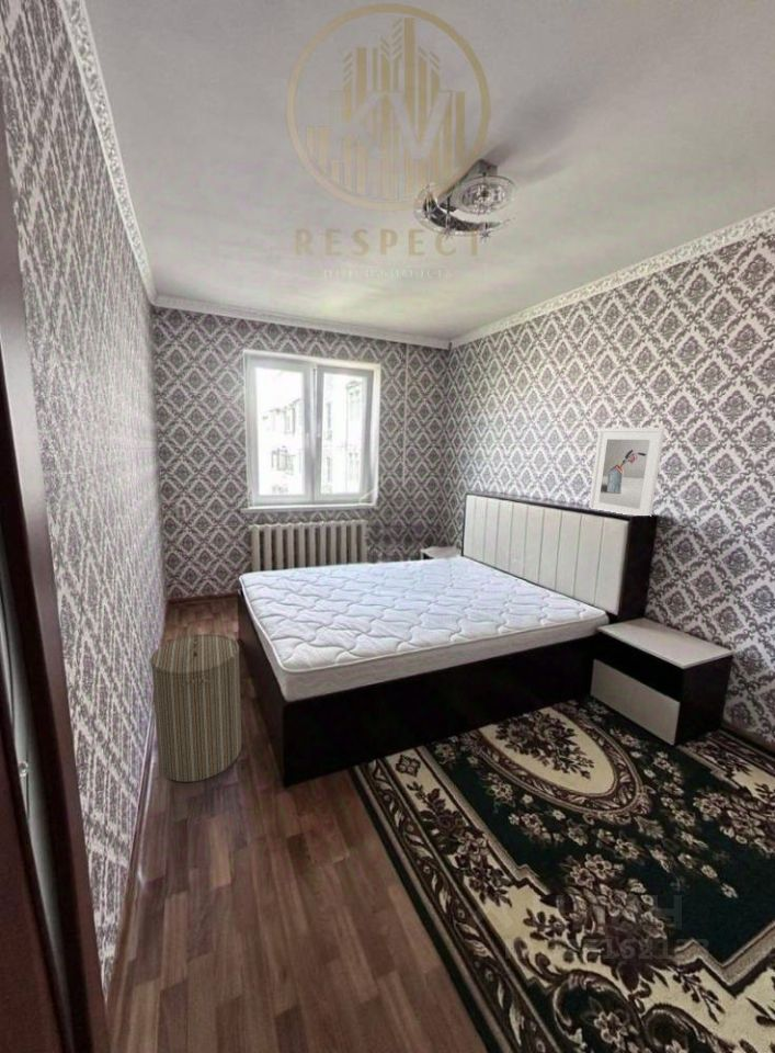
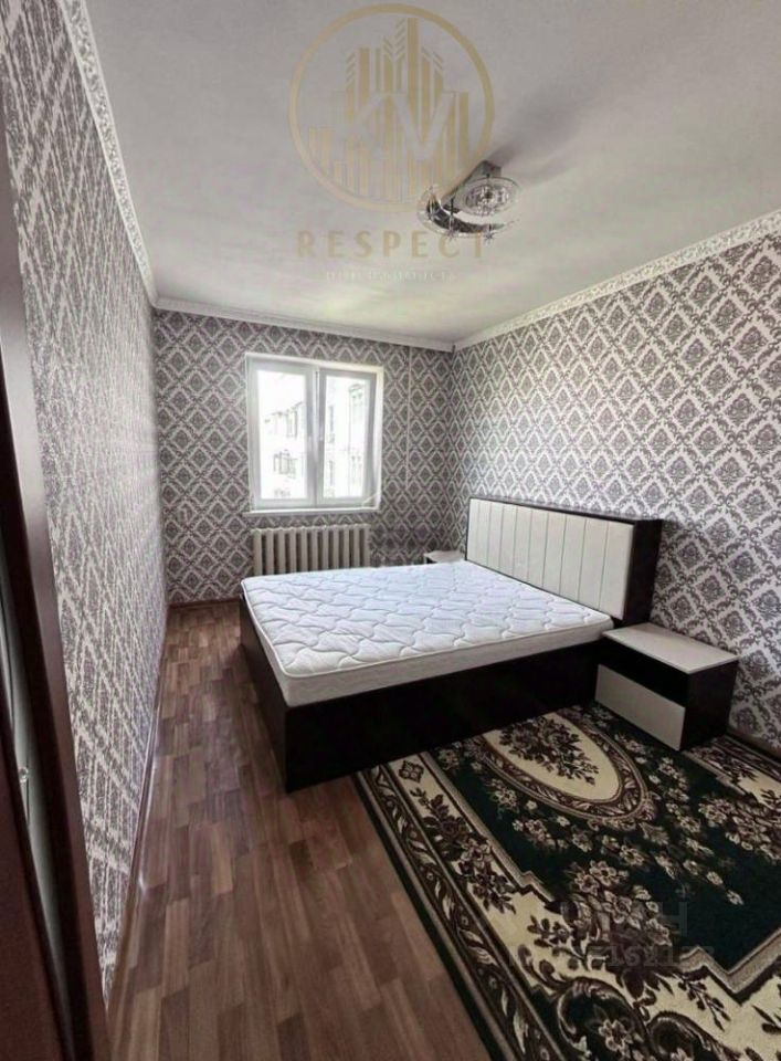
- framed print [588,427,666,518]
- laundry hamper [149,632,242,783]
